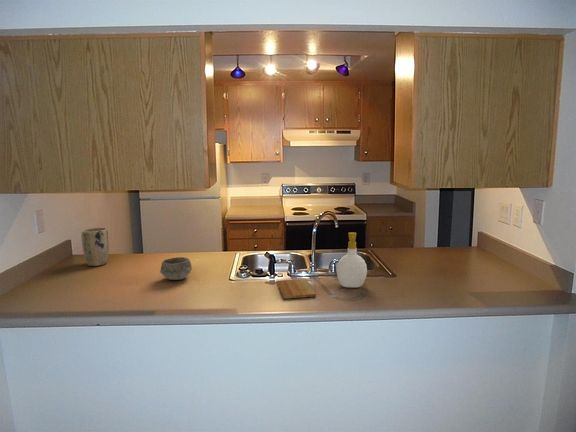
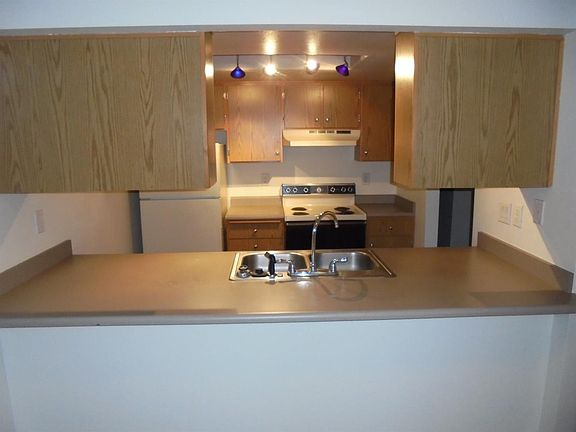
- plant pot [81,227,110,267]
- bowl [159,256,193,281]
- soap bottle [335,231,368,289]
- cutting board [276,278,317,300]
